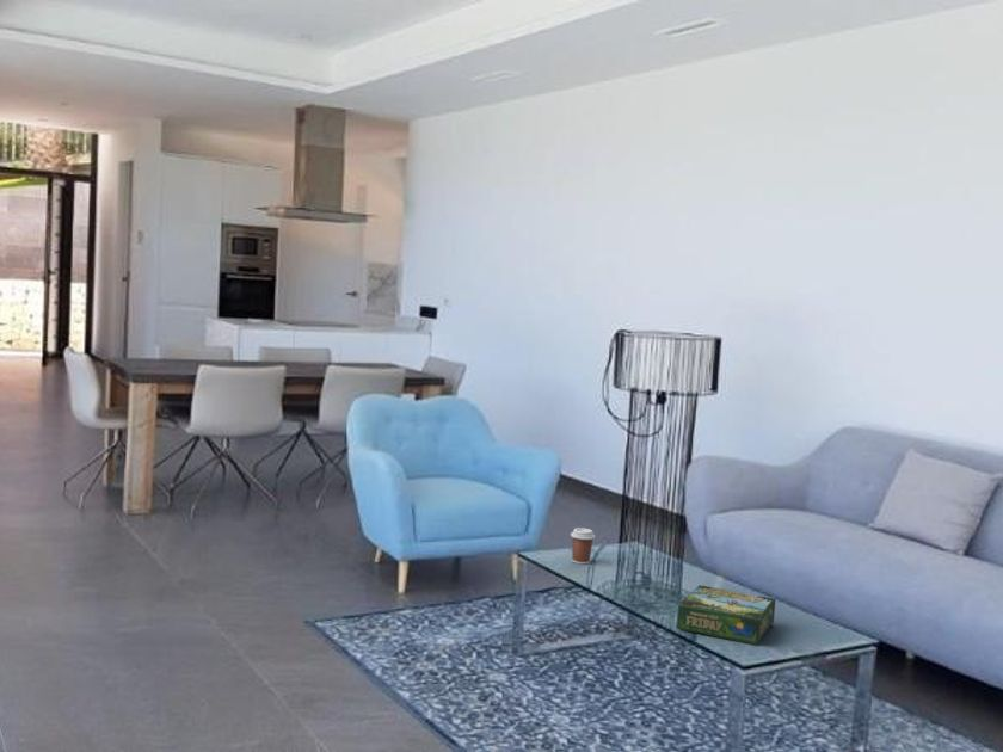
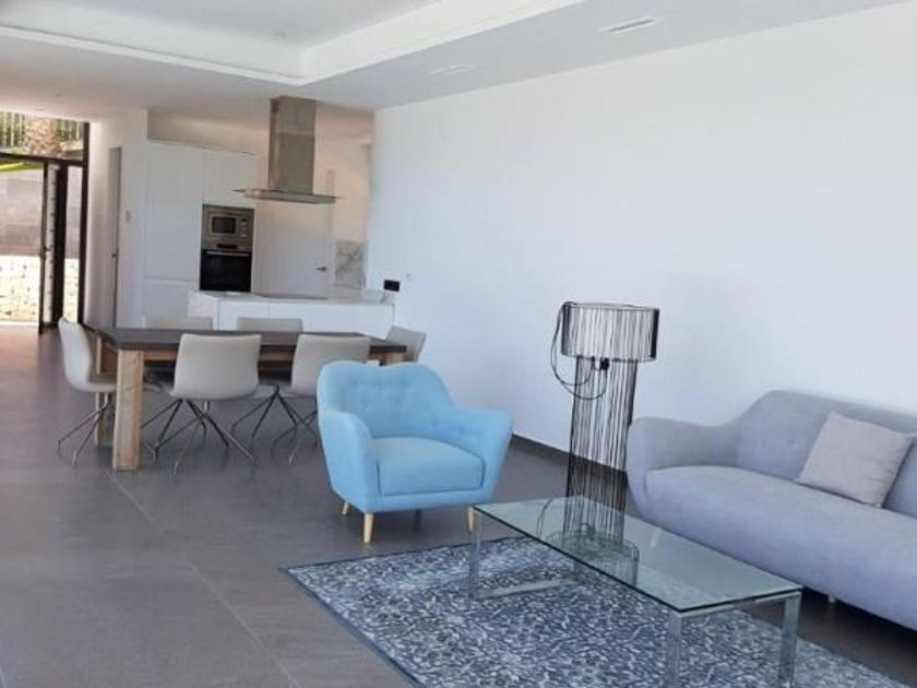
- board game [675,584,776,647]
- coffee cup [570,526,596,565]
